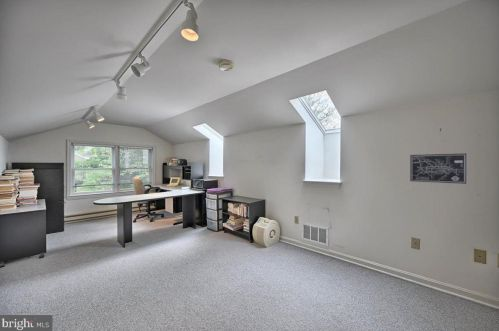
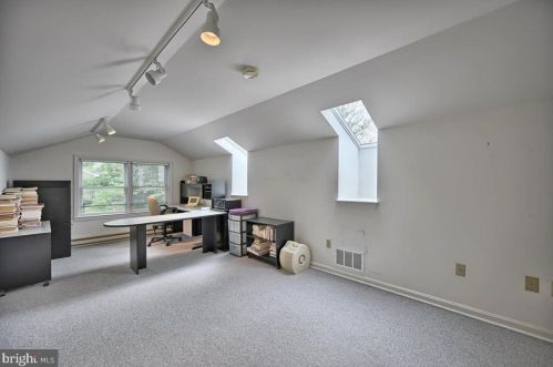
- wall art [409,152,467,185]
